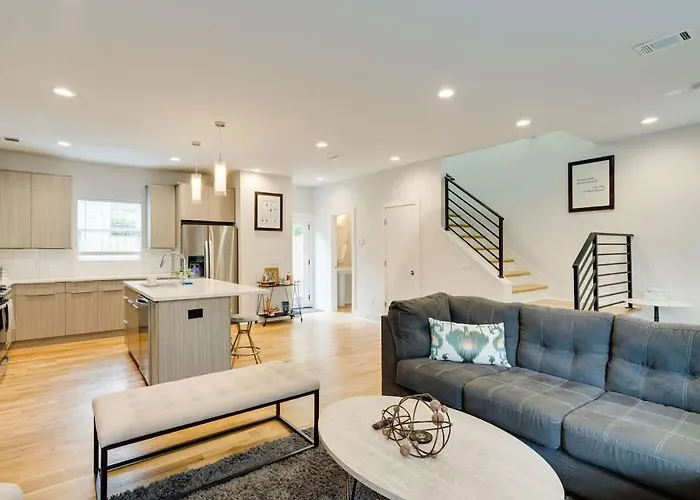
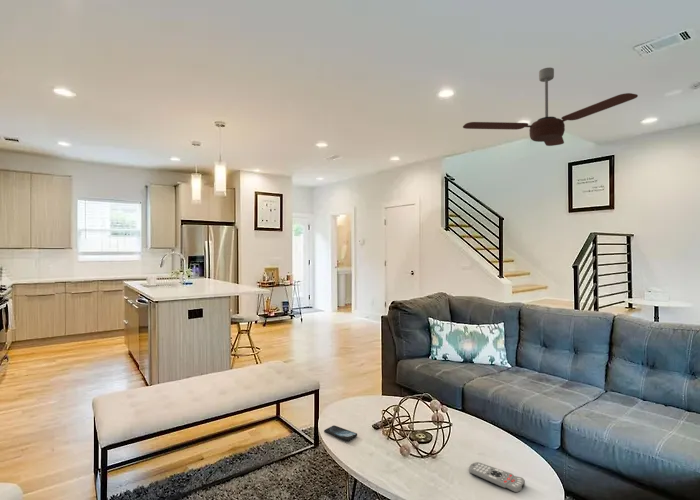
+ ceiling fan [462,67,639,147]
+ remote control [468,461,526,494]
+ smartphone [323,424,358,442]
